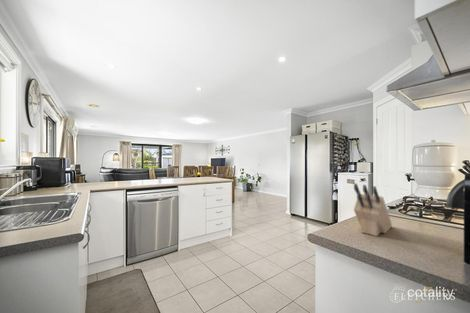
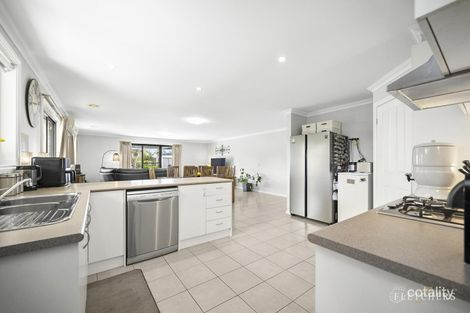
- knife block [353,182,393,237]
